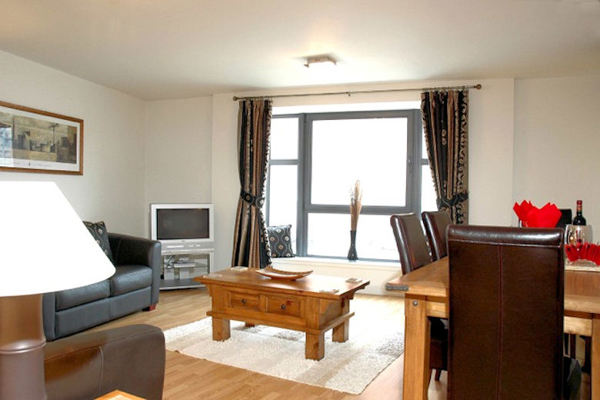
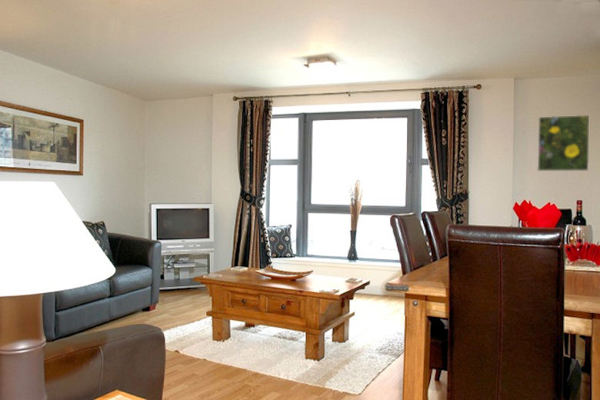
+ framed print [536,114,590,172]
